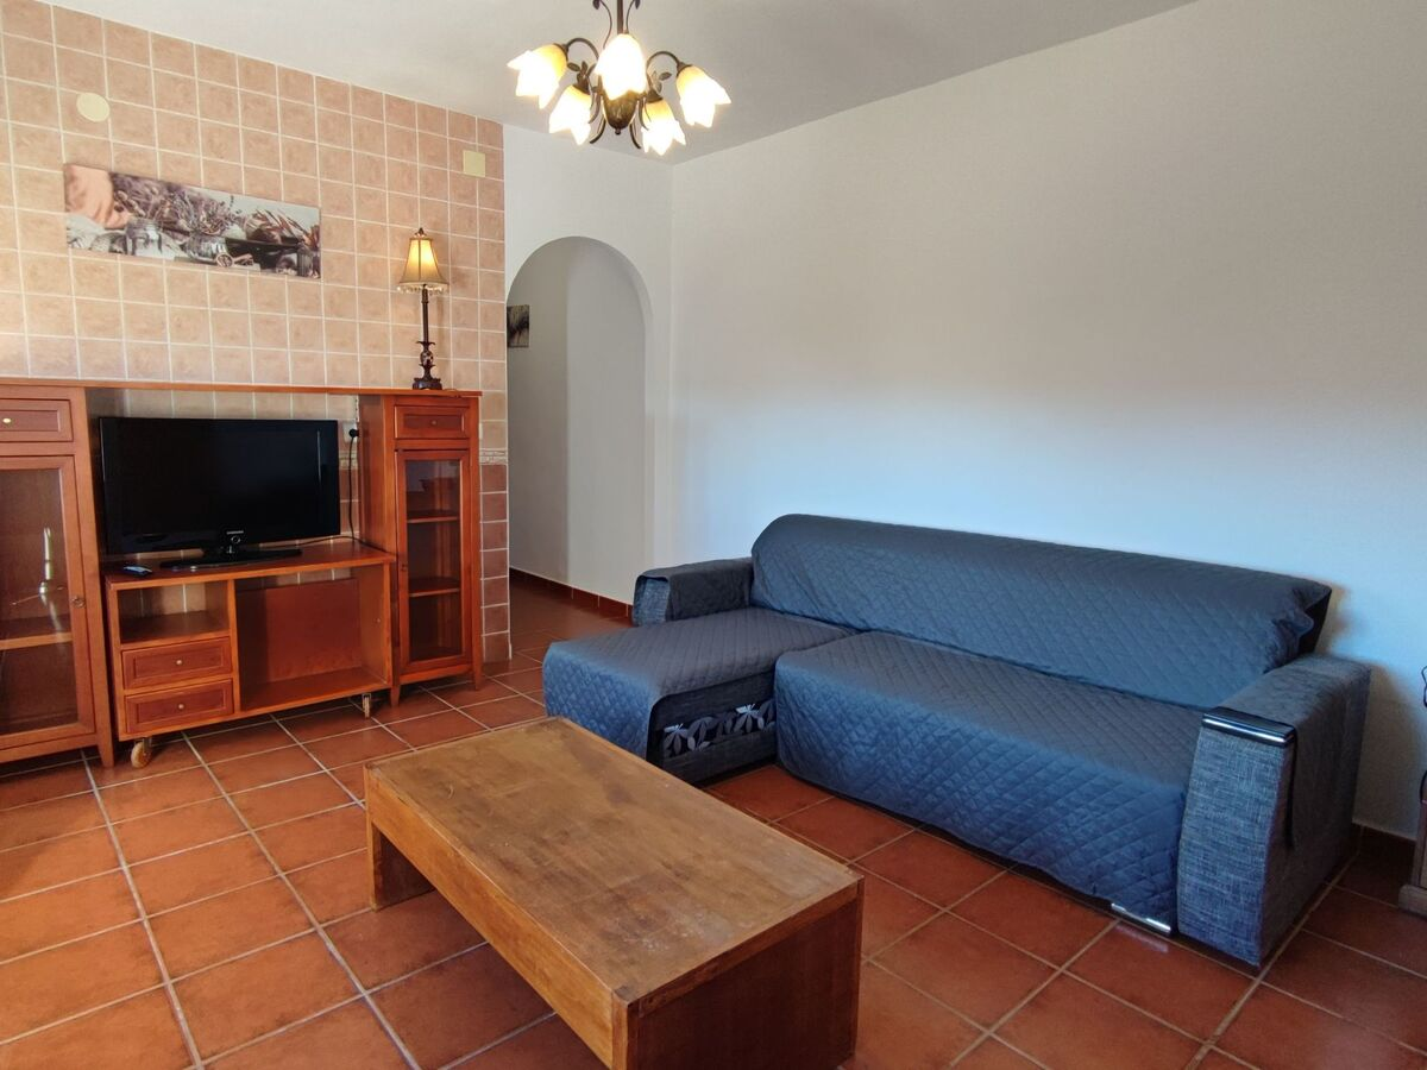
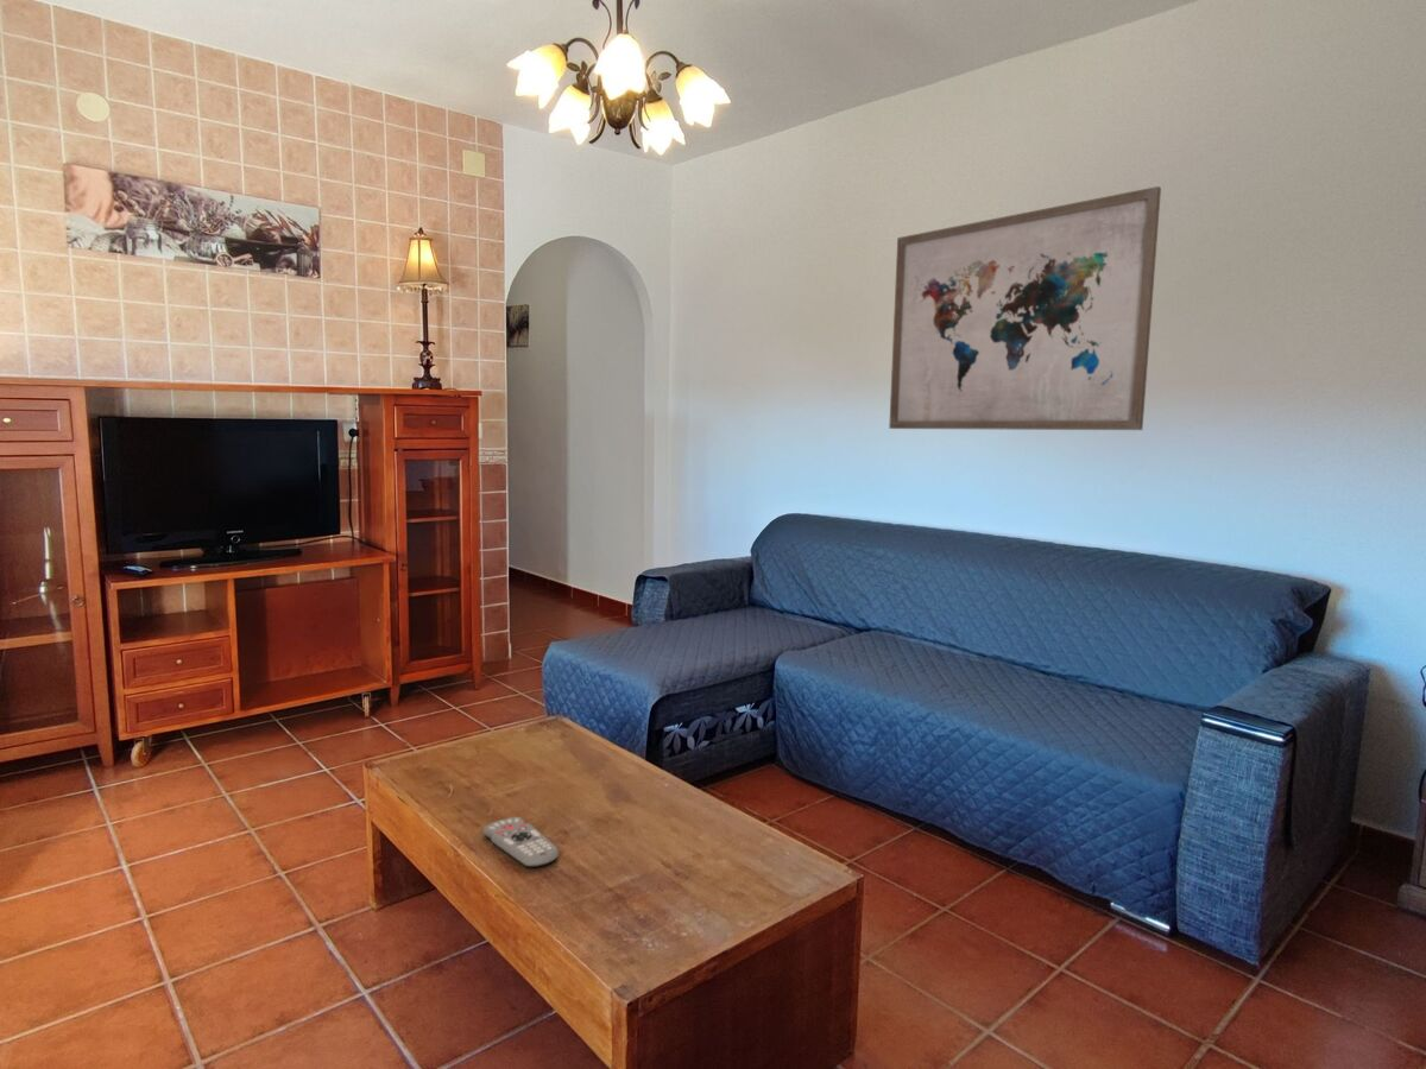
+ remote control [481,816,560,868]
+ wall art [888,185,1162,431]
